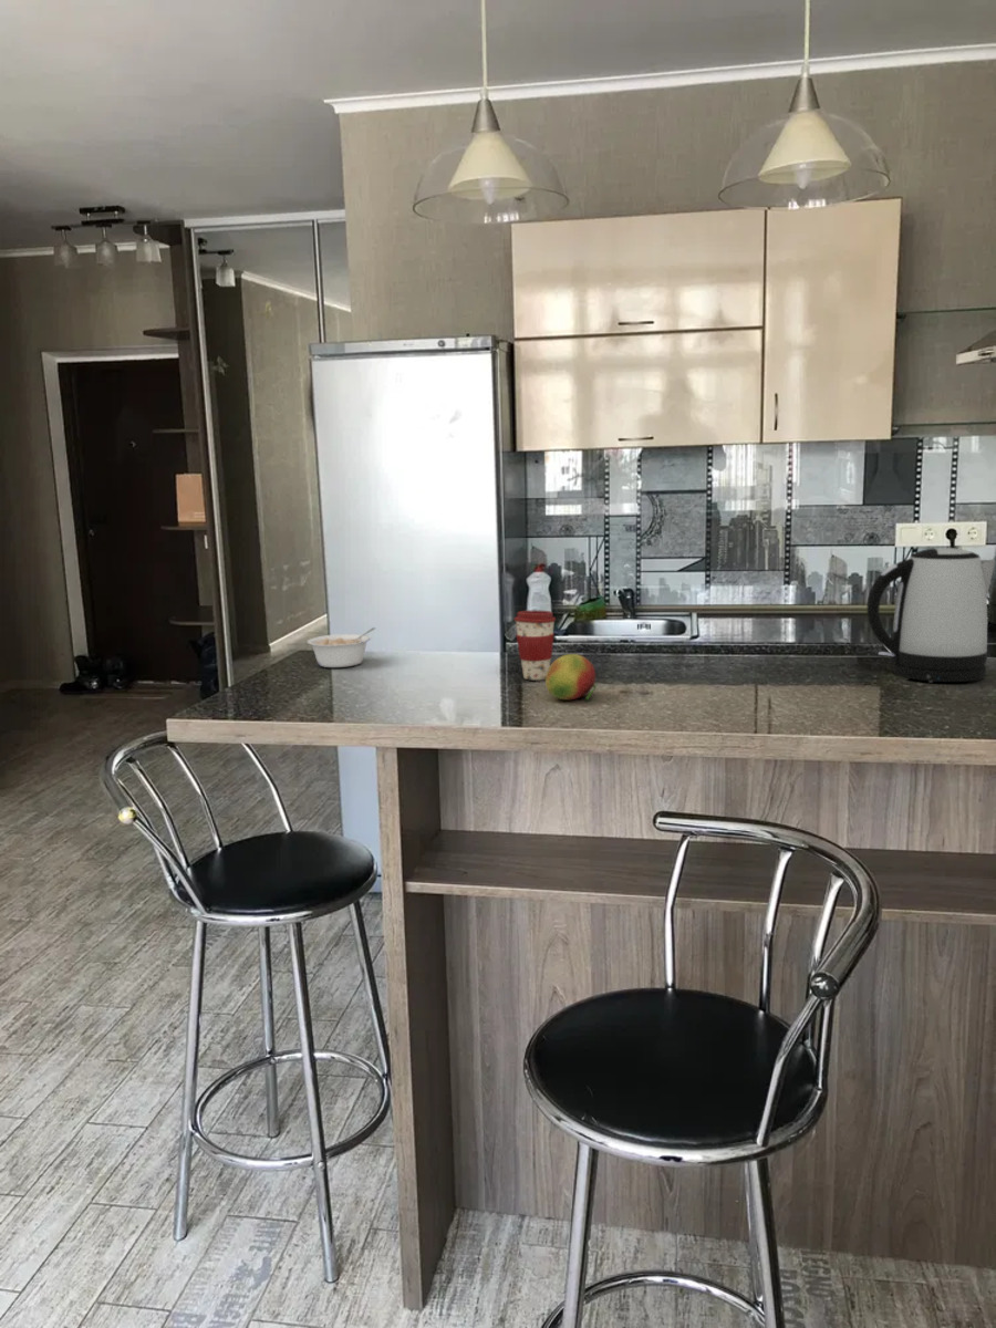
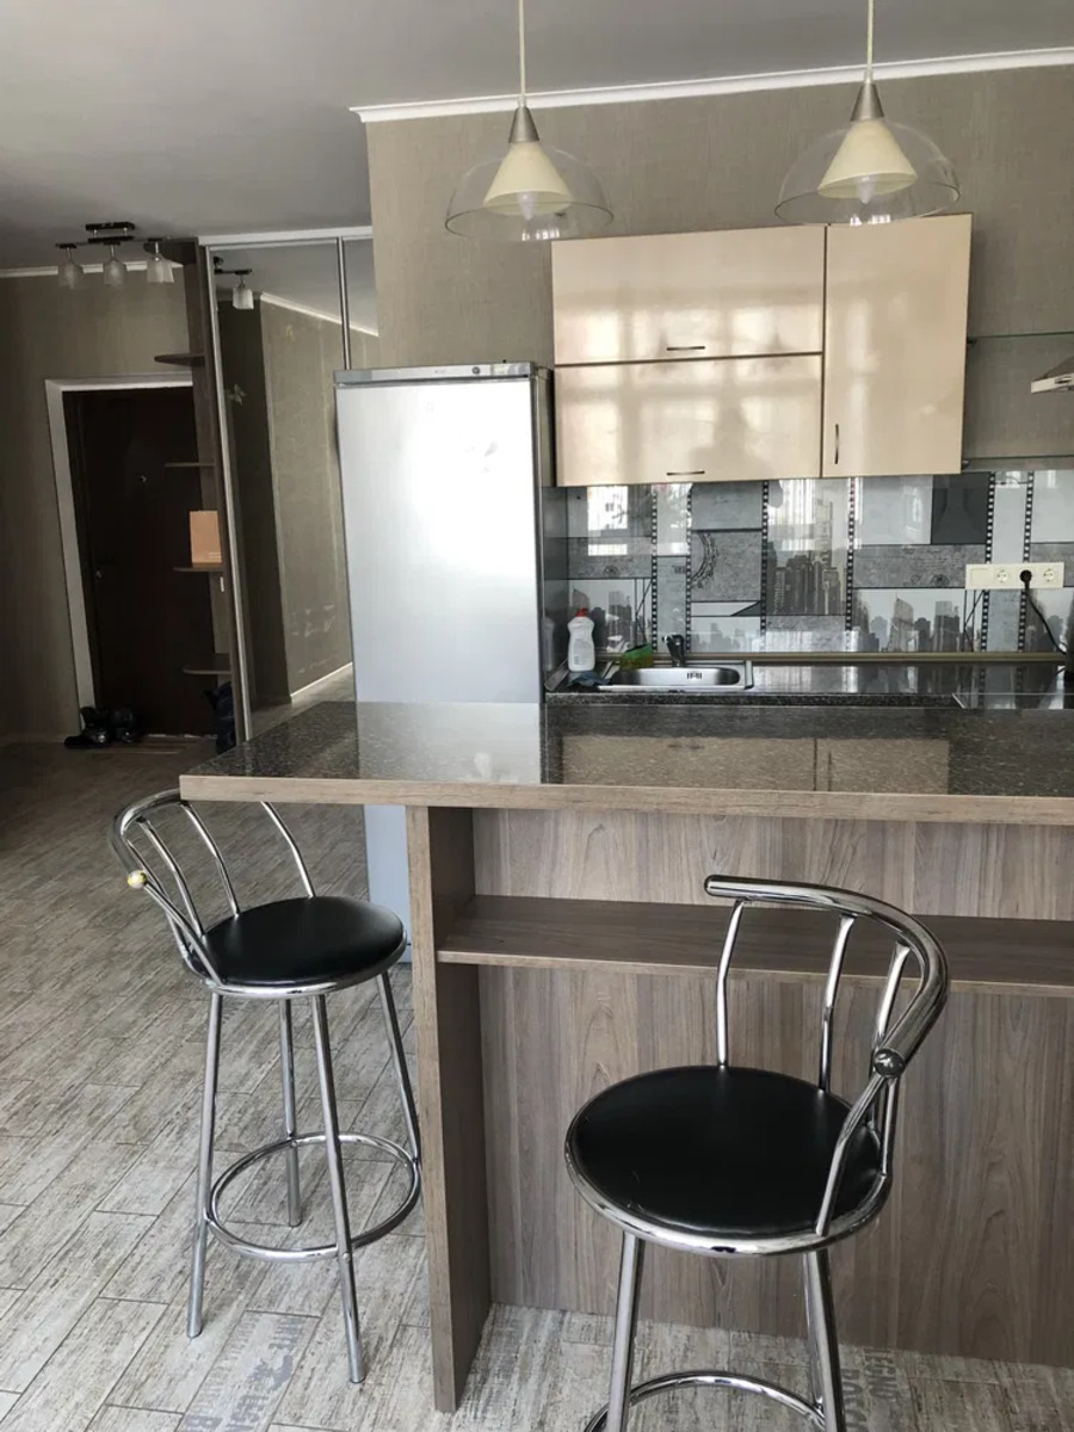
- coffee cup [513,609,557,682]
- kettle [865,547,996,683]
- fruit [544,653,598,703]
- legume [307,626,376,668]
